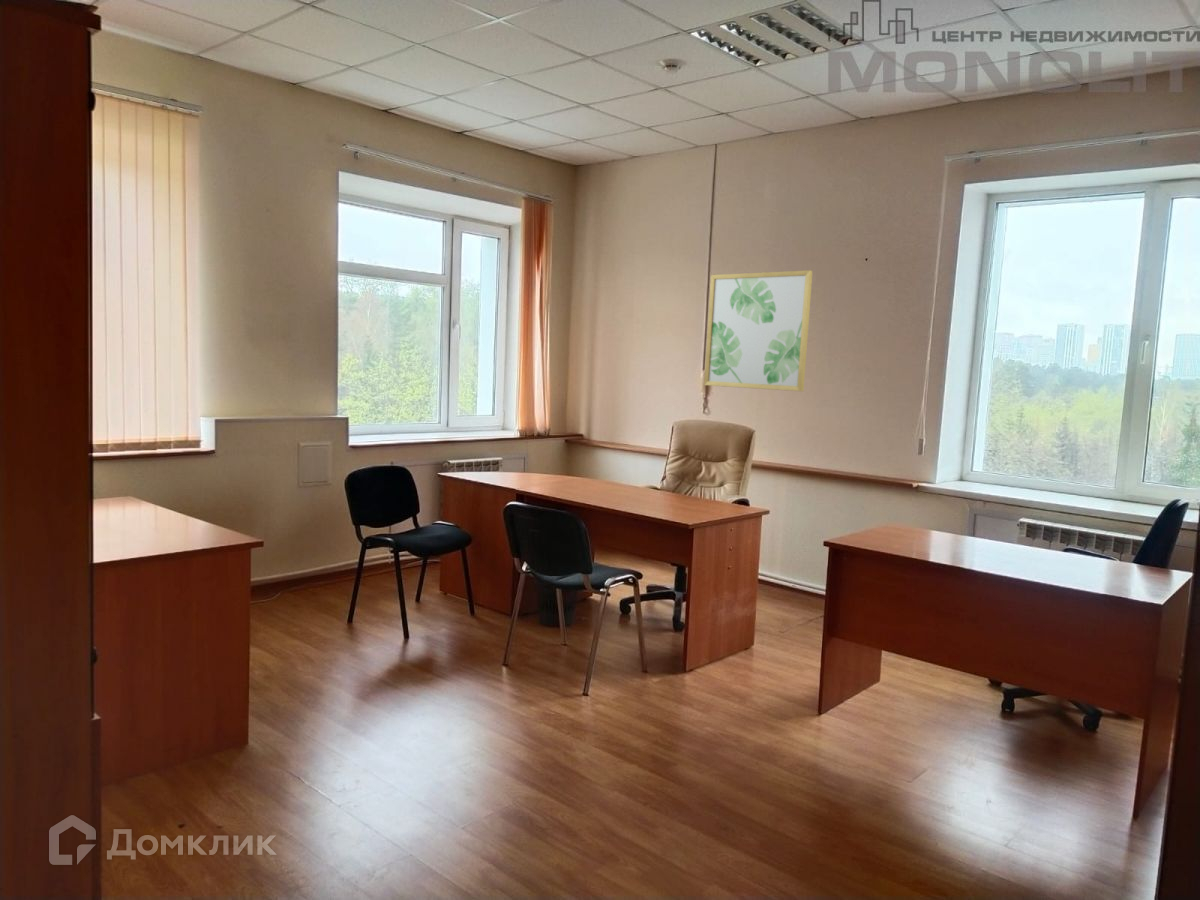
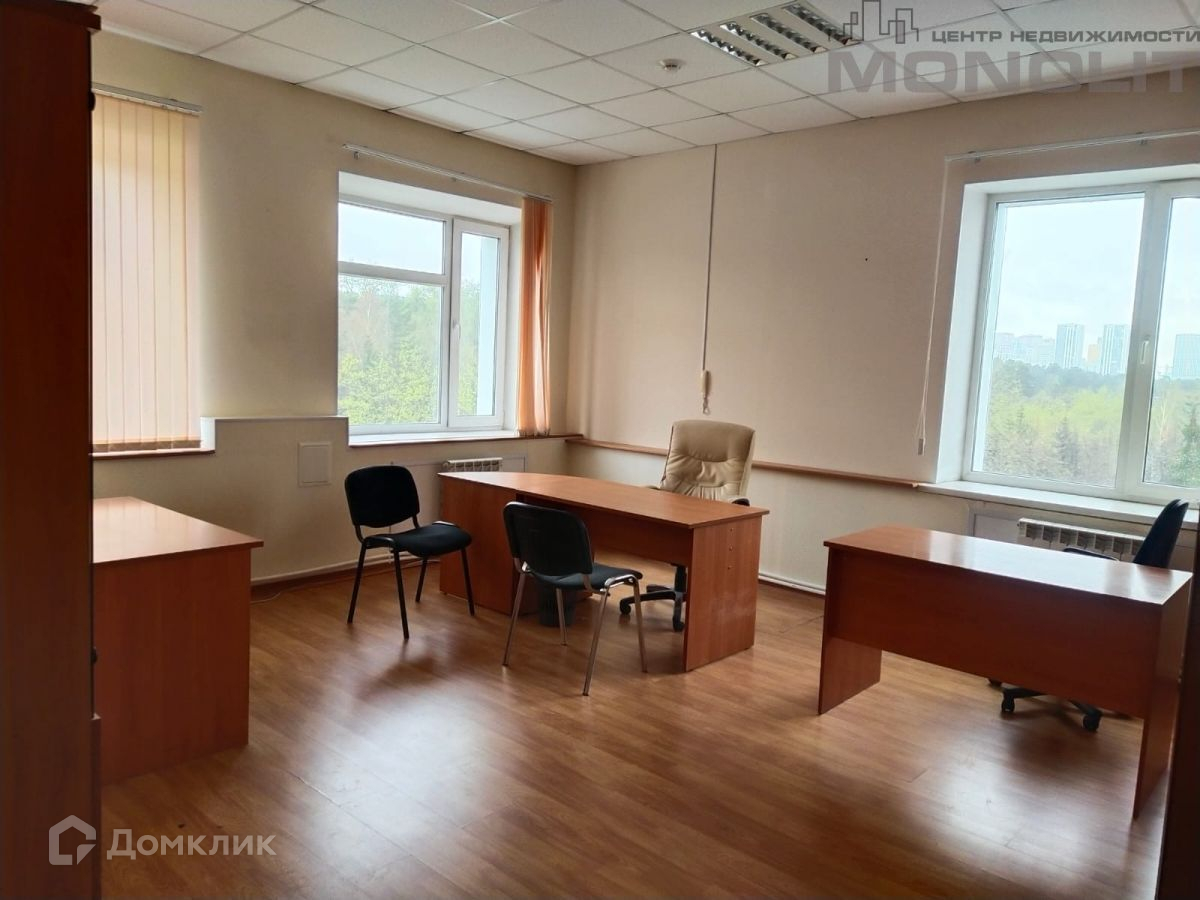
- wall art [703,269,814,392]
